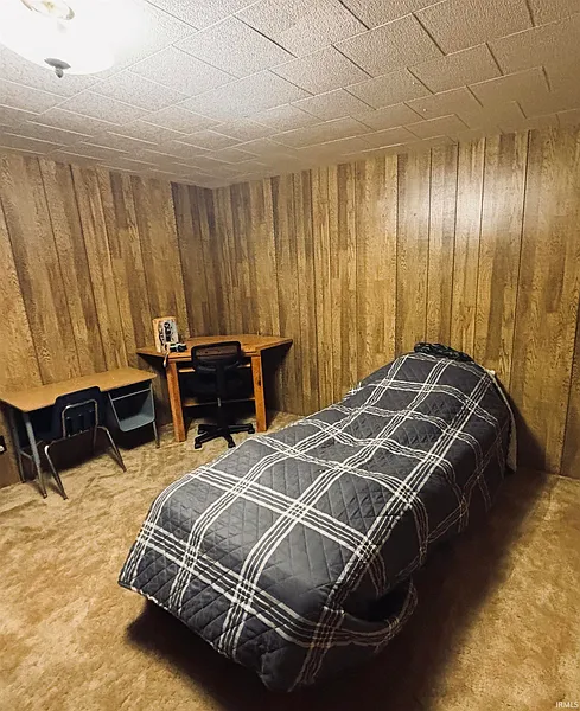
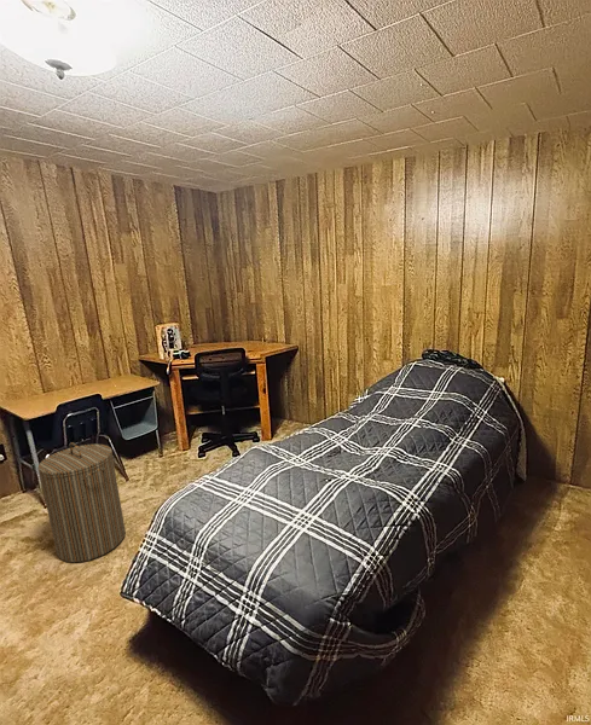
+ laundry hamper [37,441,127,563]
